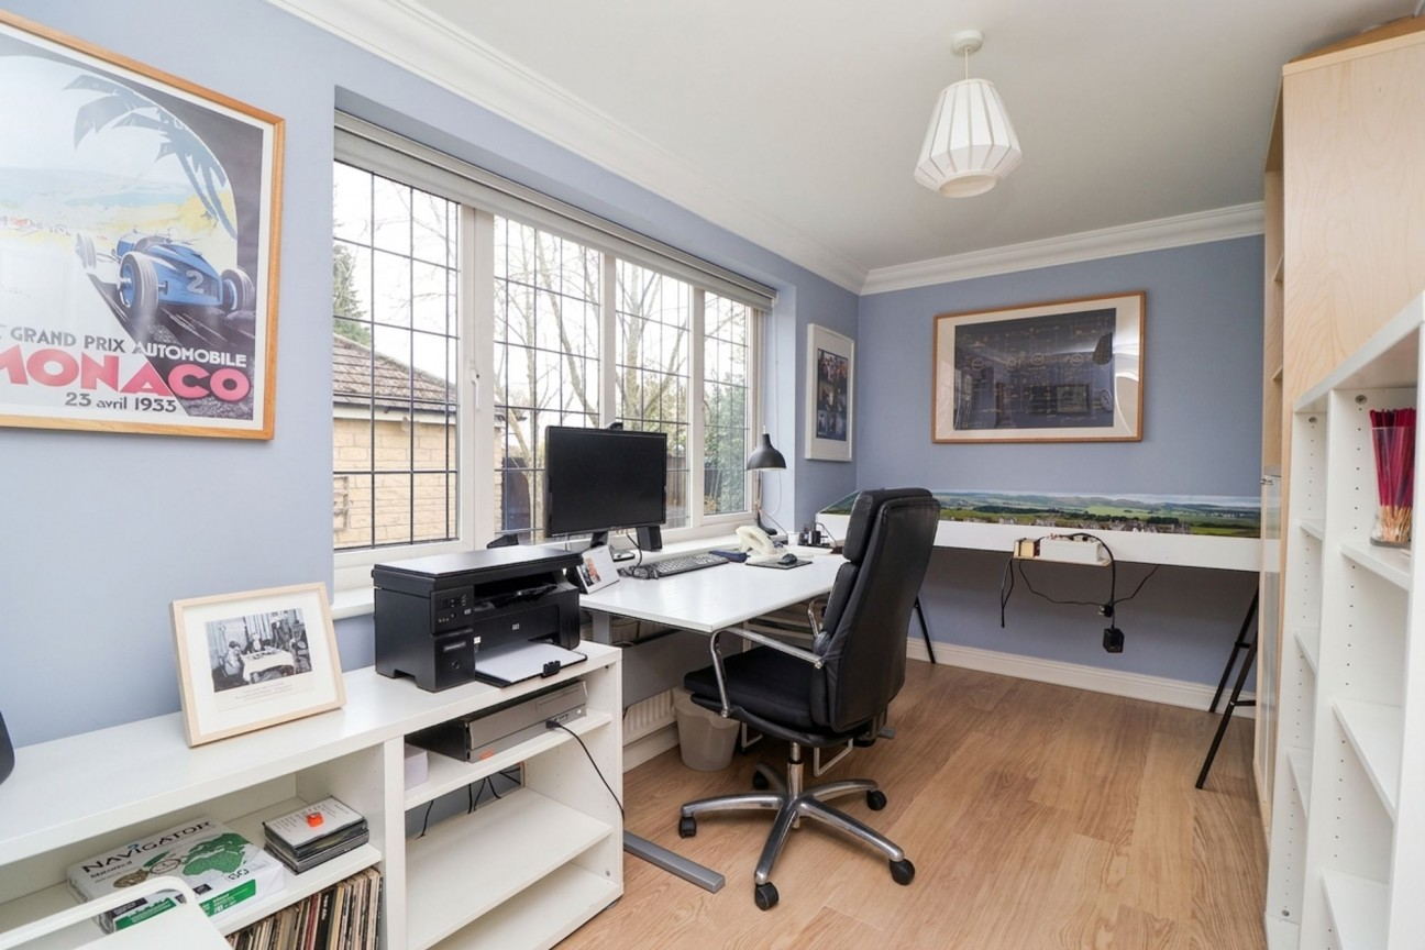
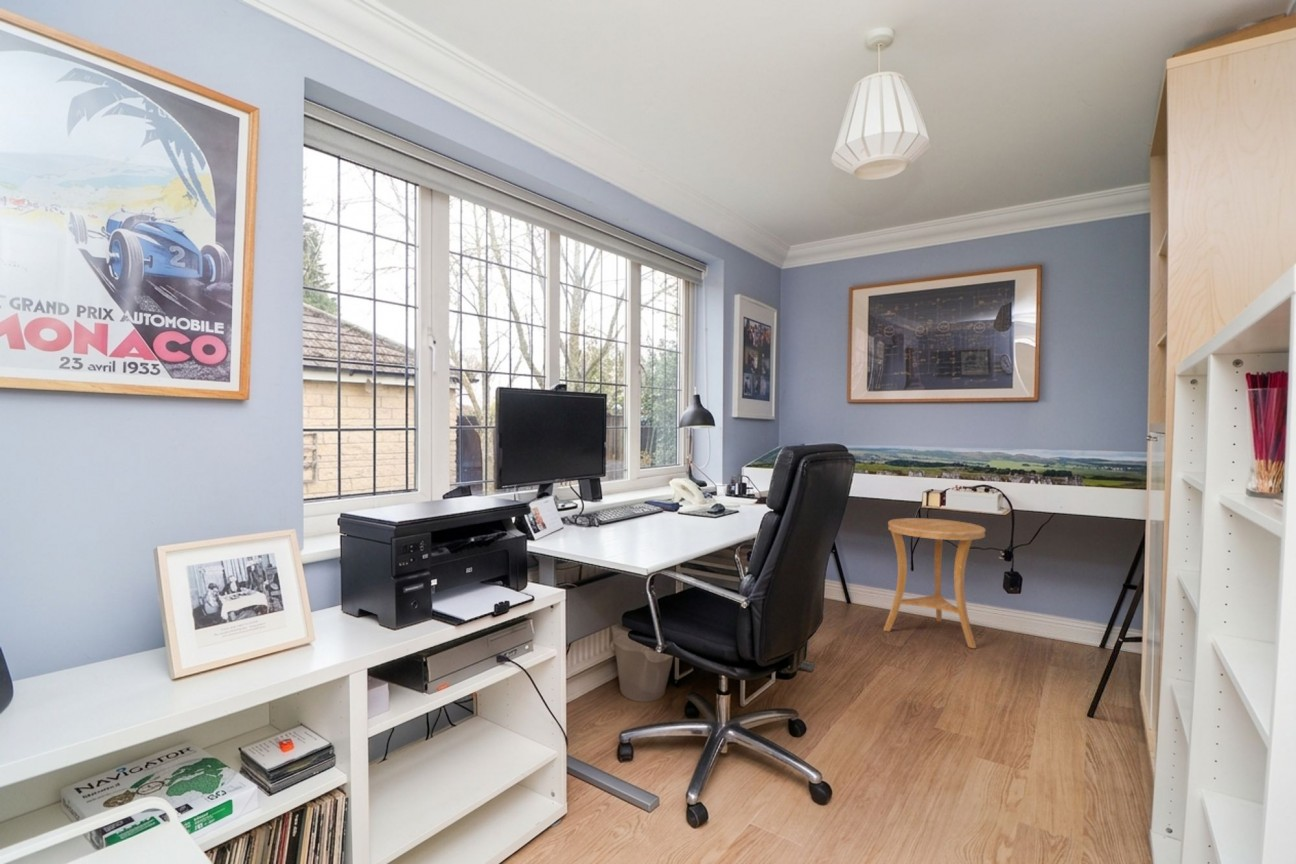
+ side table [882,517,987,650]
